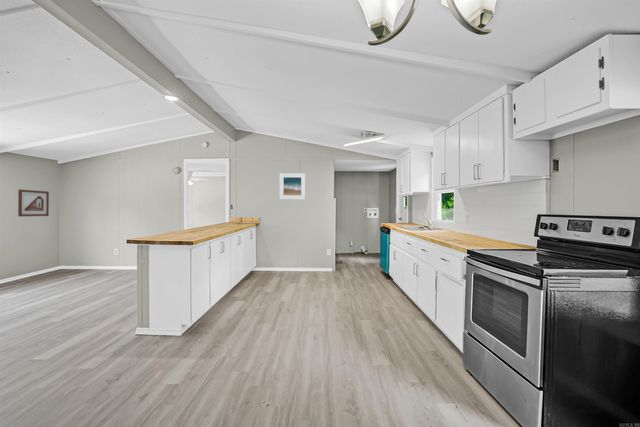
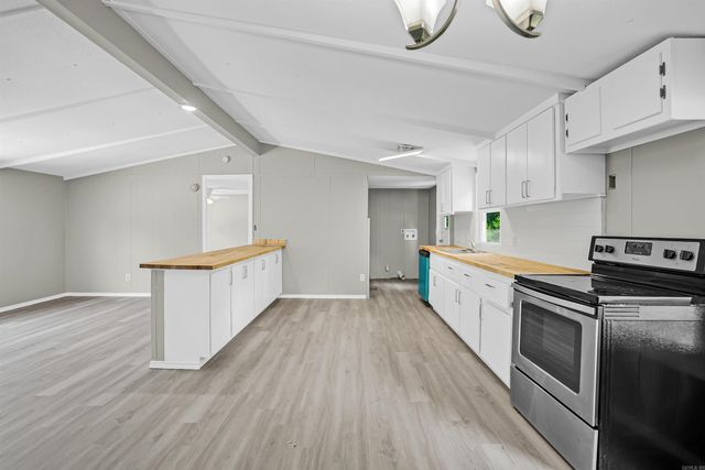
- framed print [278,172,306,200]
- picture frame [17,188,50,217]
